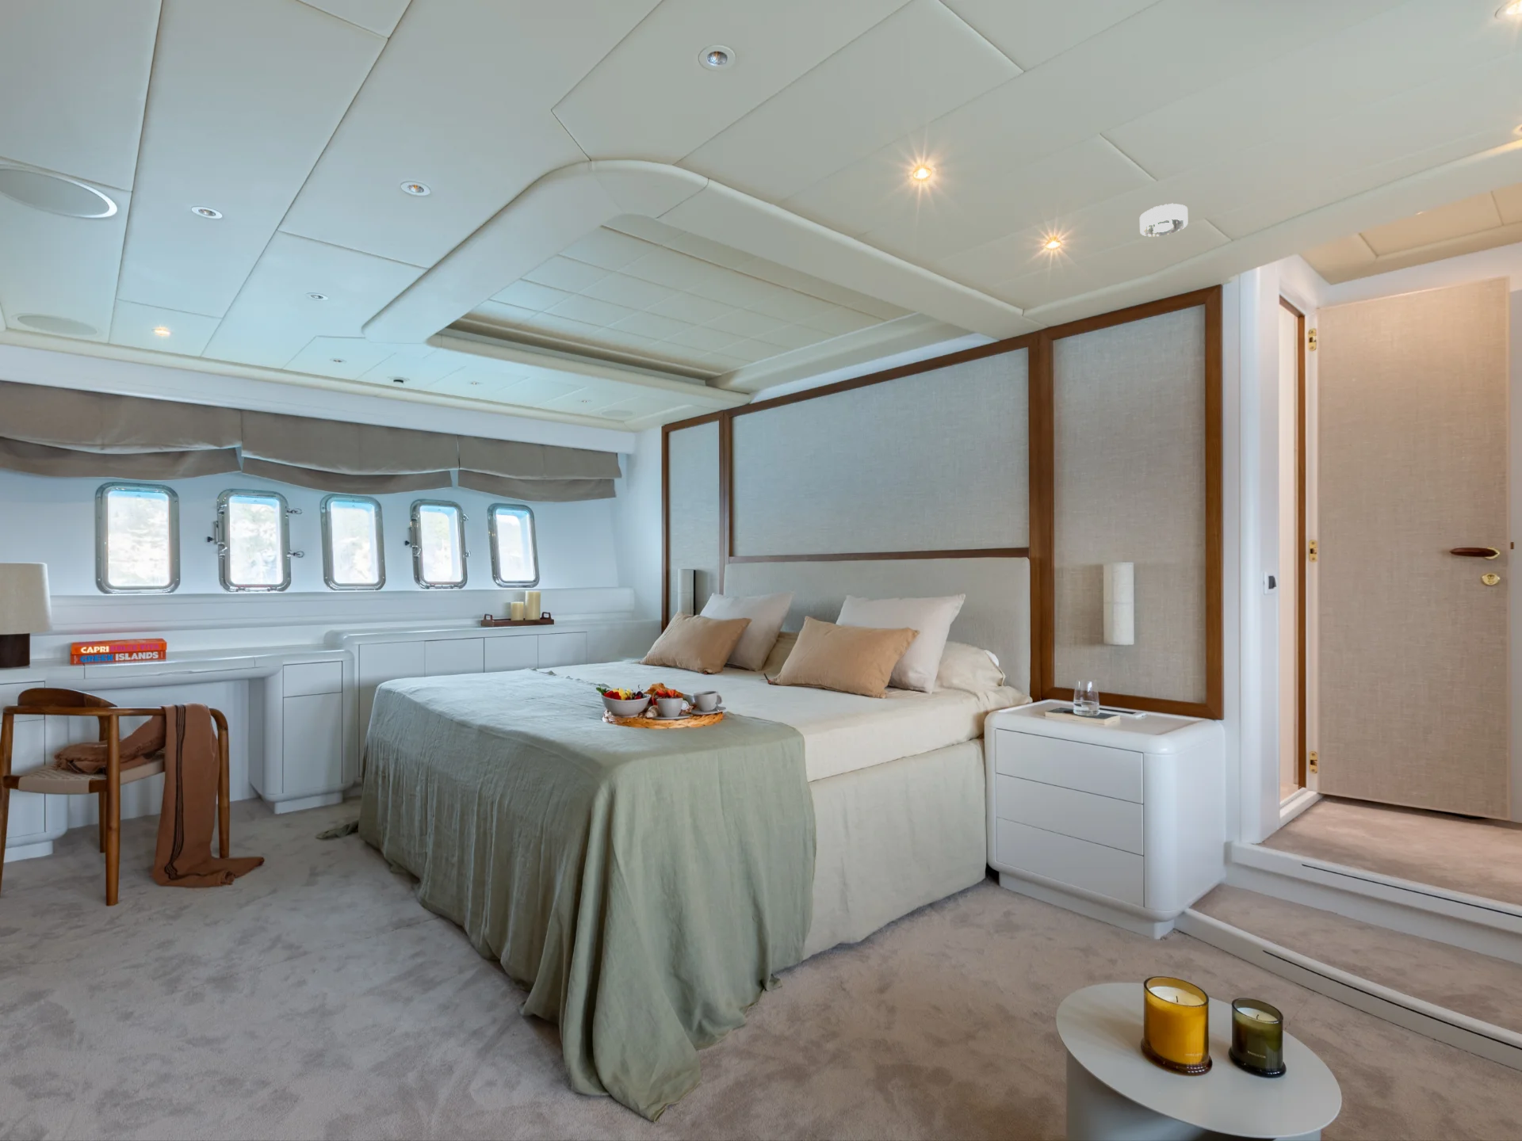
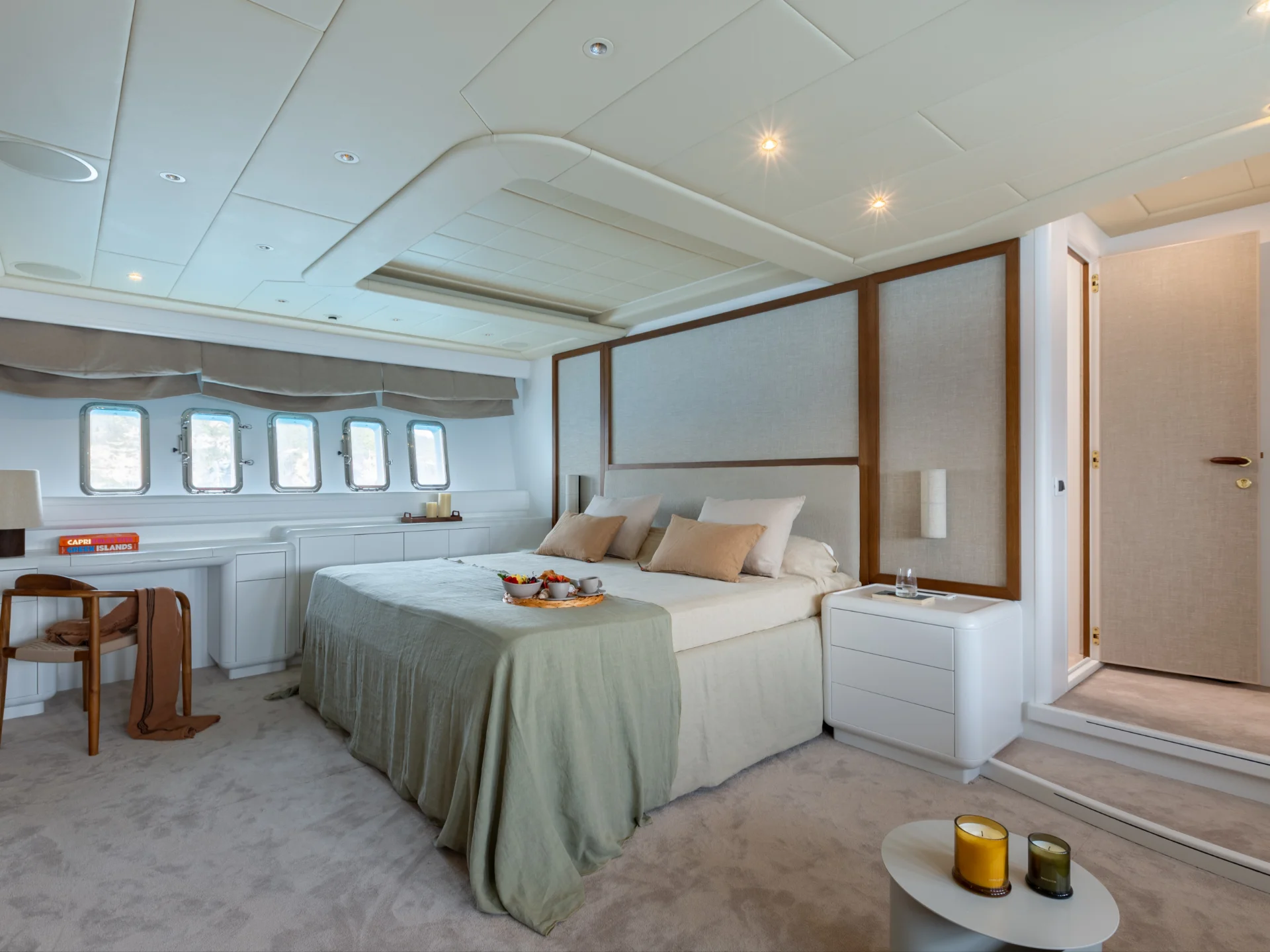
- smoke detector [1140,203,1189,237]
